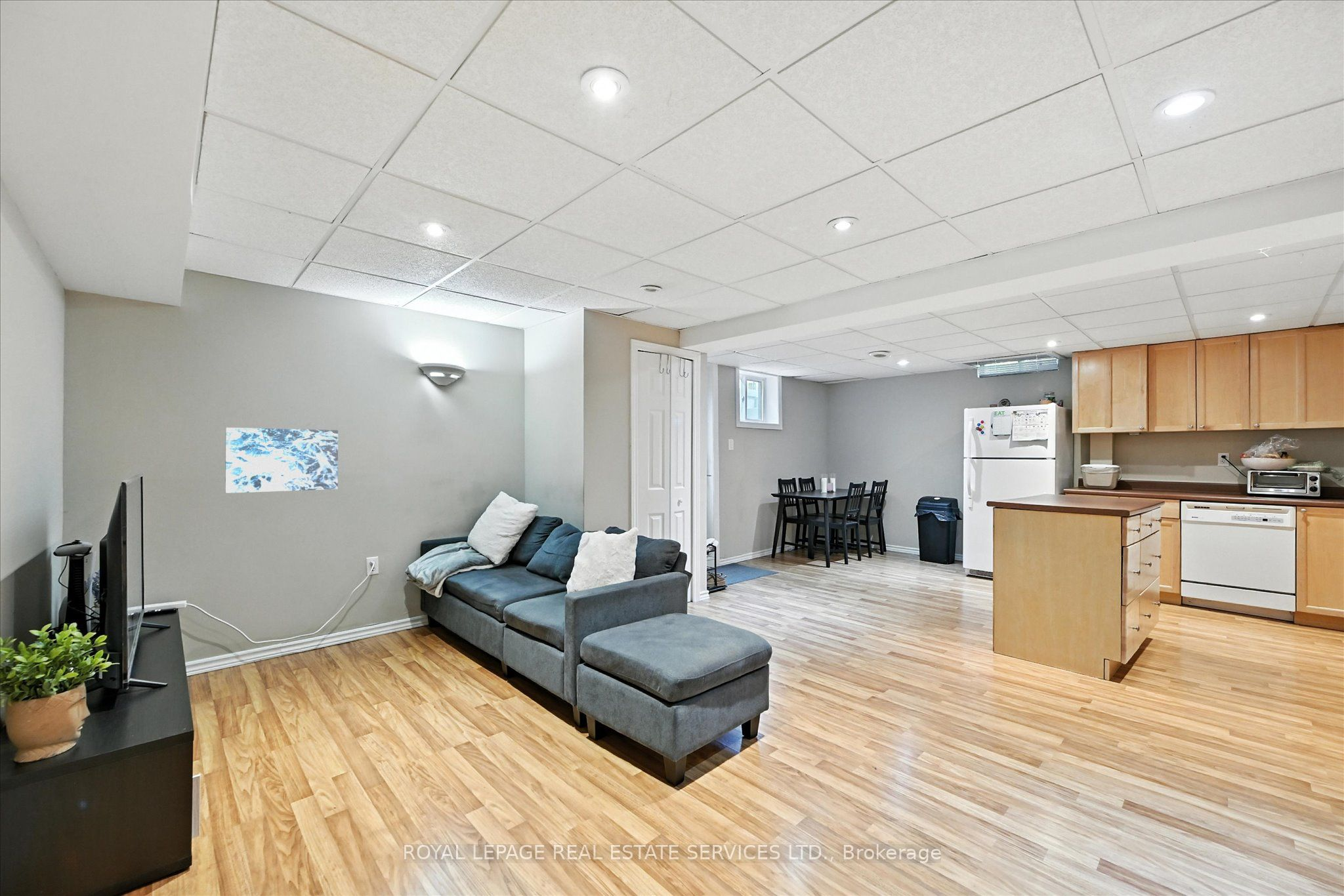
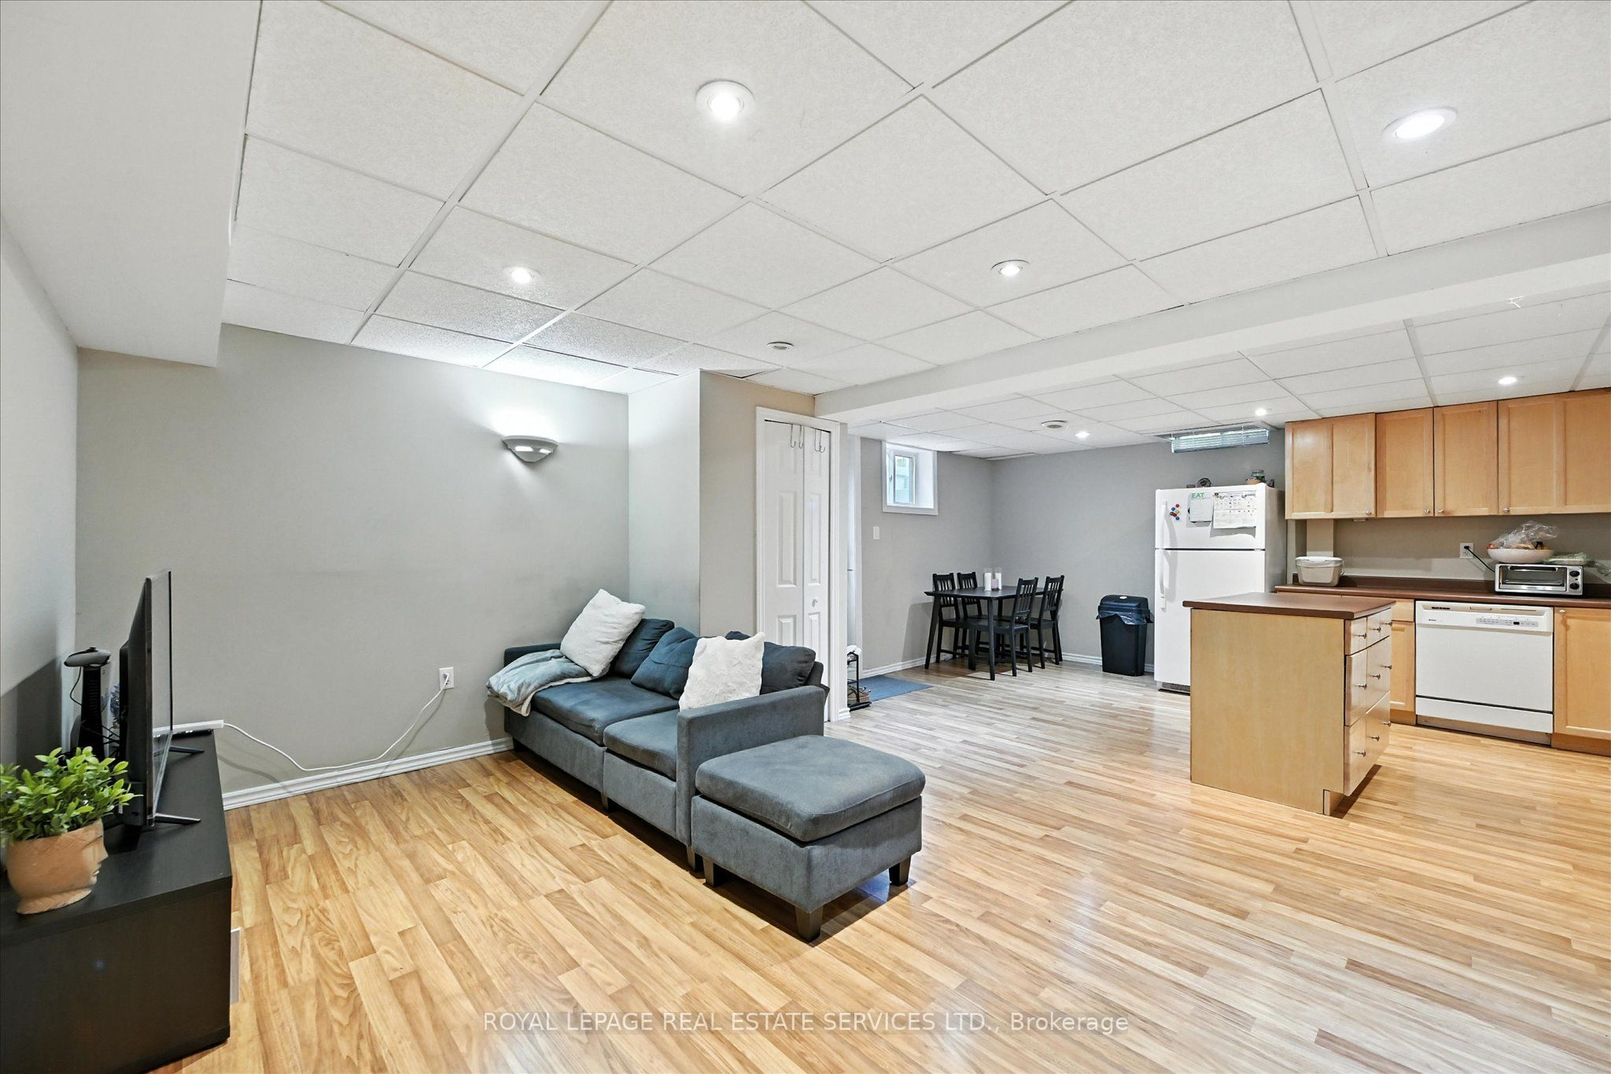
- wall art [224,427,339,494]
